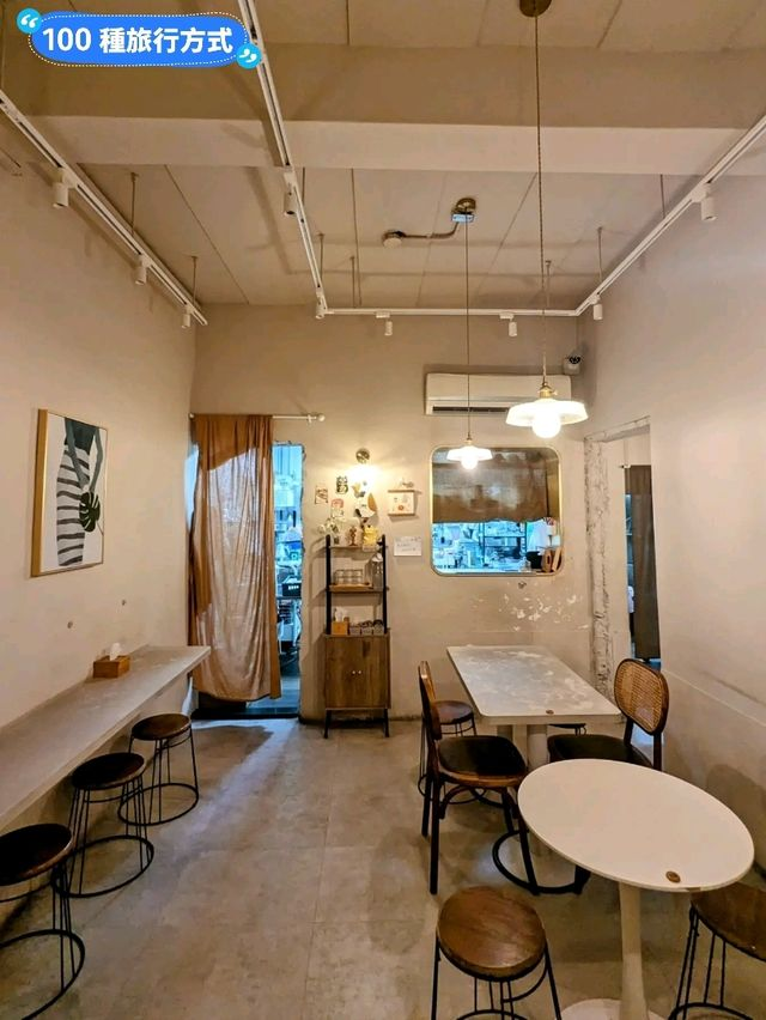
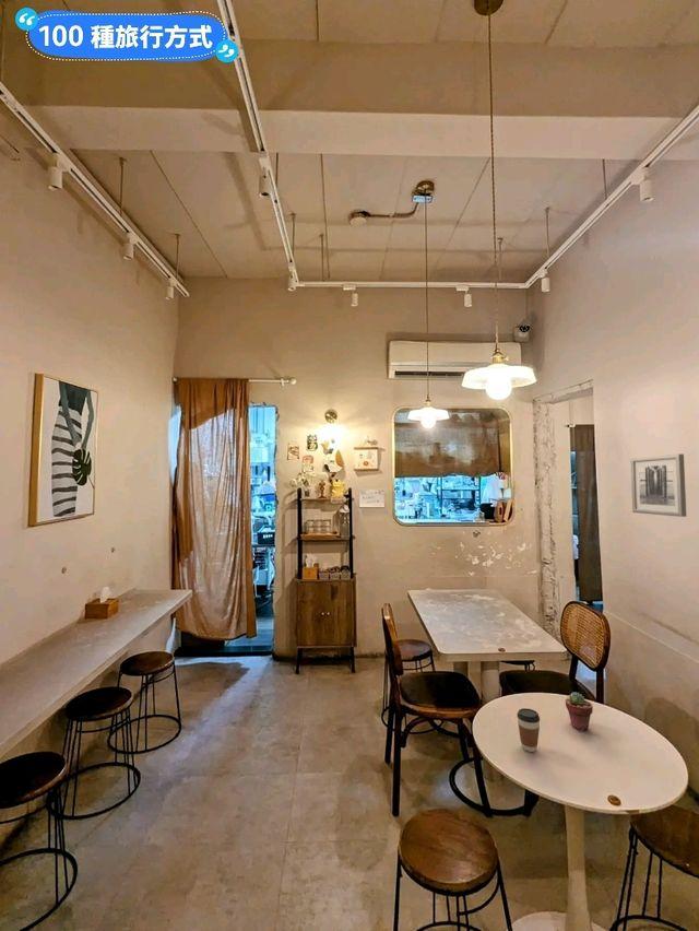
+ wall art [630,453,687,518]
+ potted succulent [565,692,594,732]
+ coffee cup [516,707,541,753]
